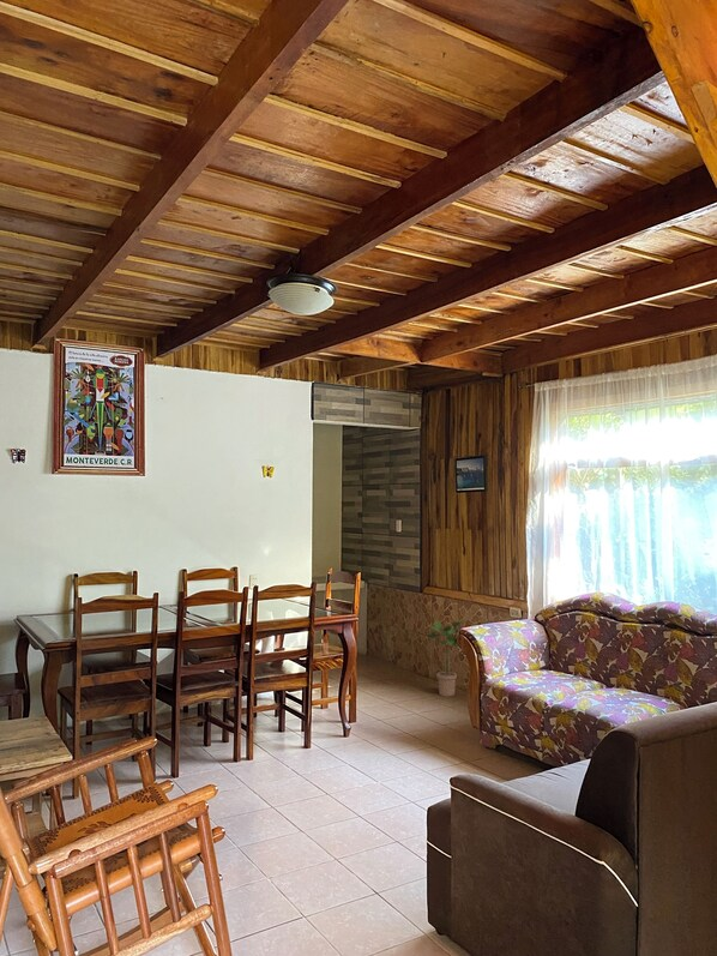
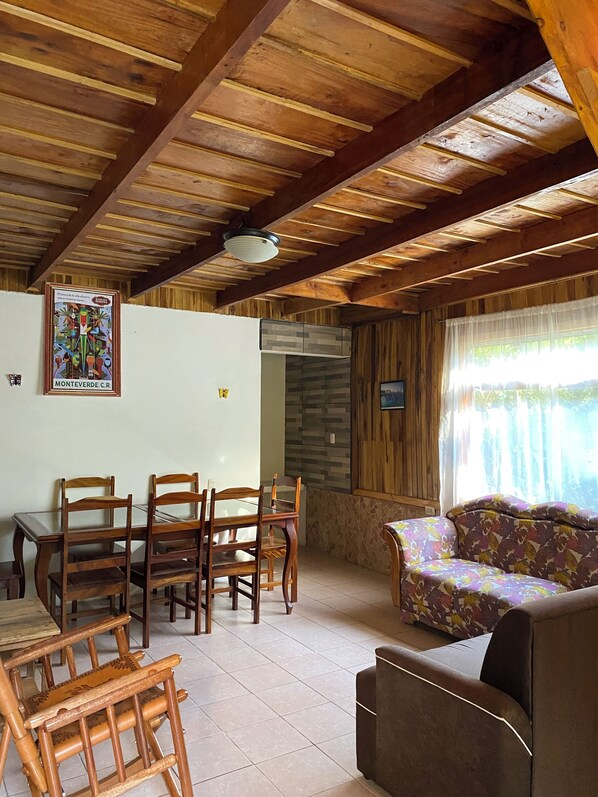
- potted plant [424,620,463,697]
